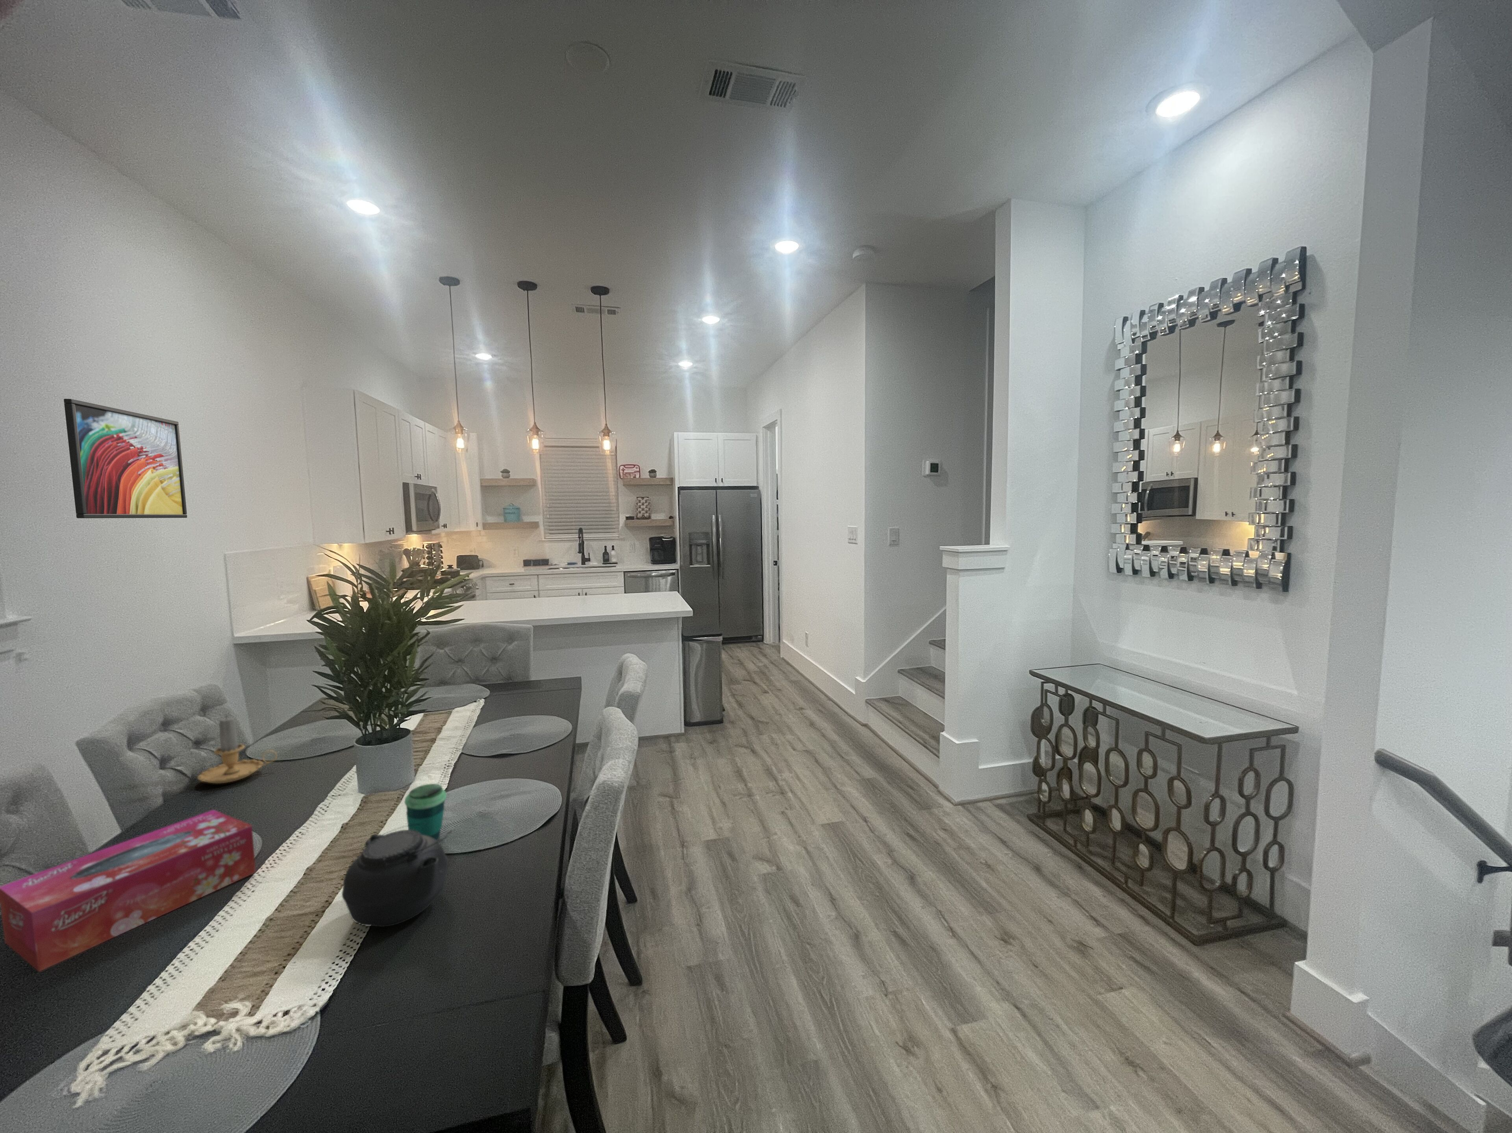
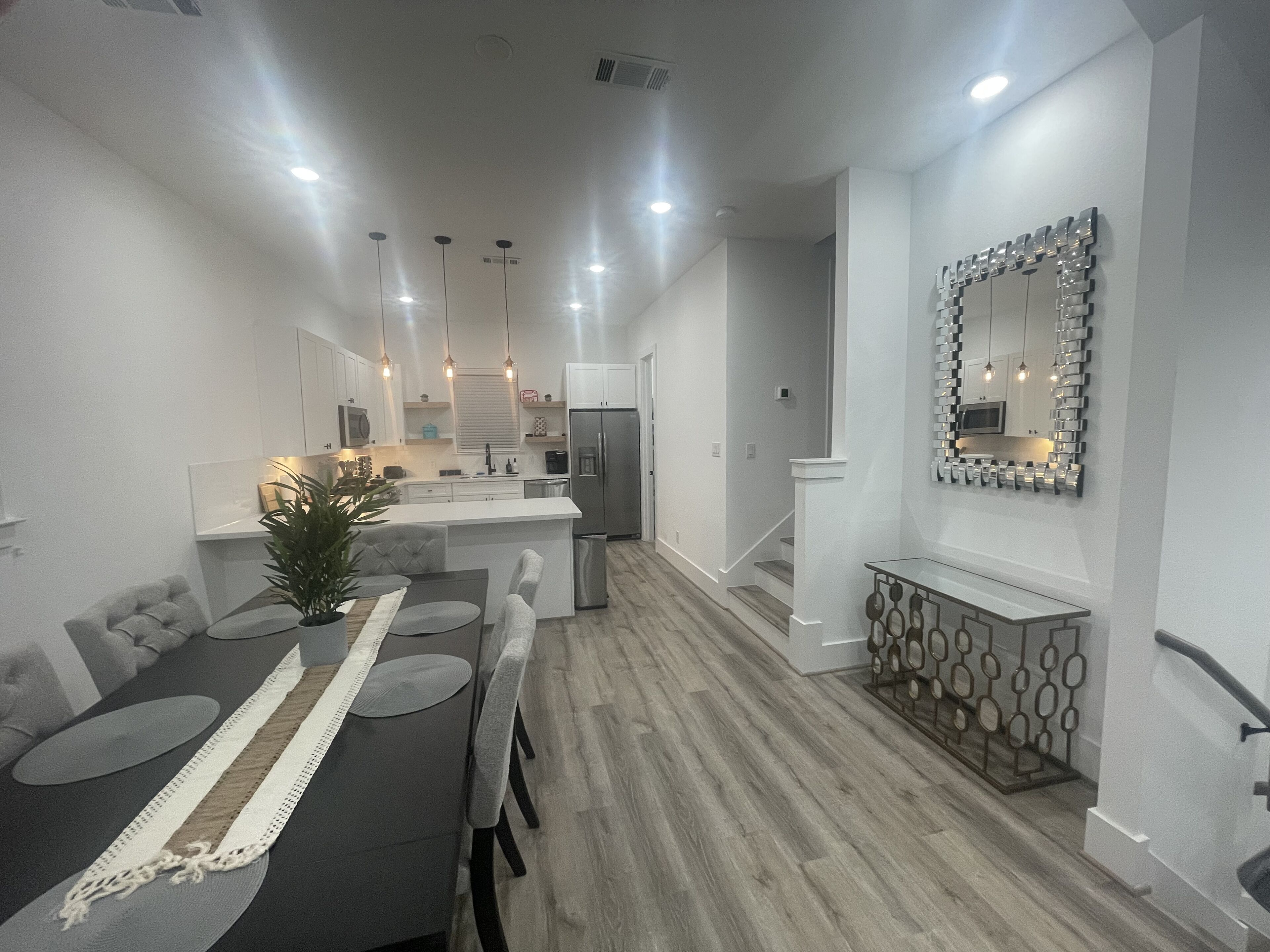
- teapot [342,822,452,927]
- candle [196,715,277,784]
- cup [405,783,446,841]
- tissue box [0,809,256,972]
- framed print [63,399,187,519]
